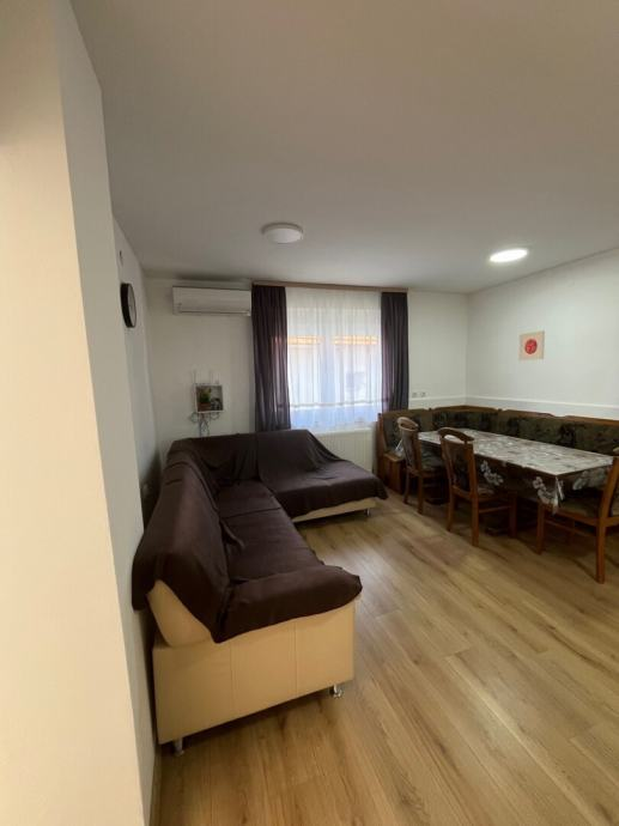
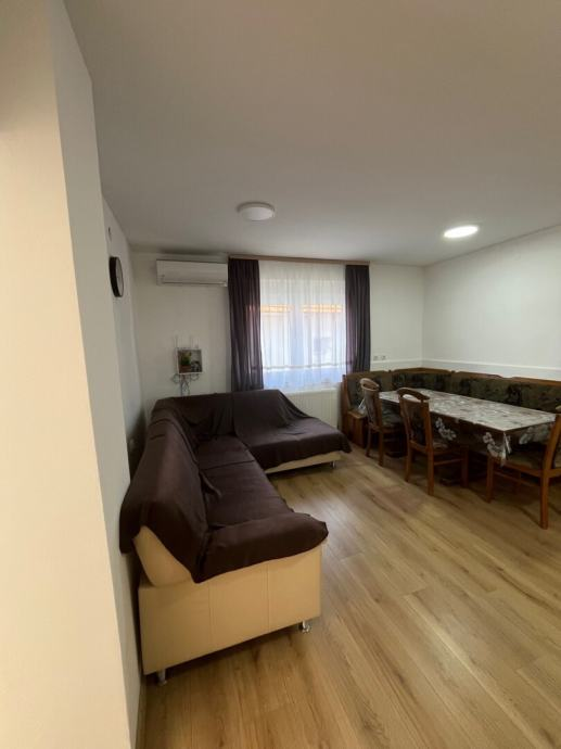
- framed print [517,329,546,362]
